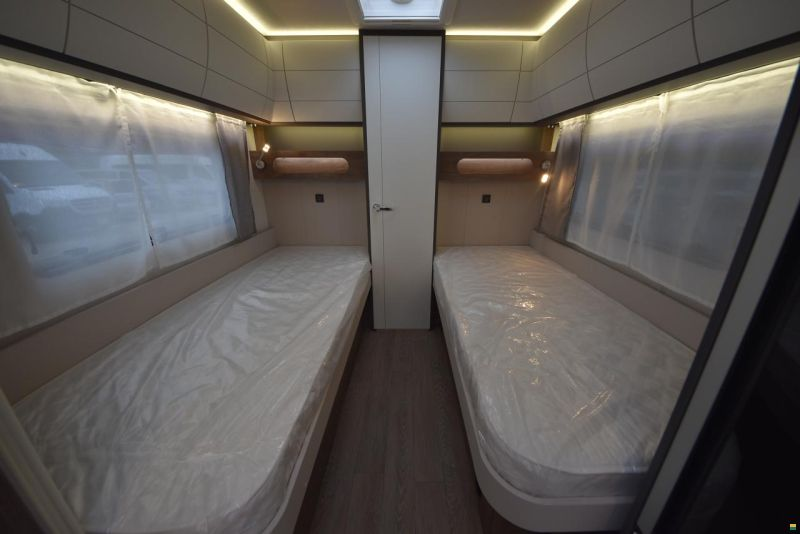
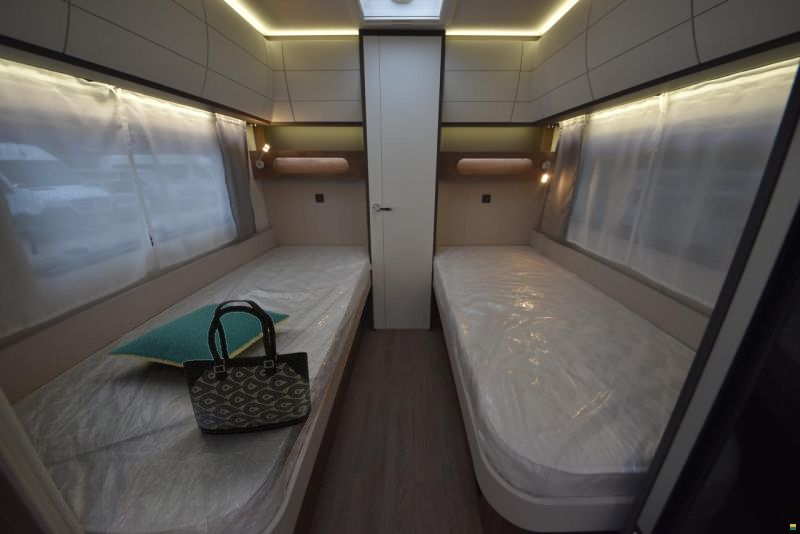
+ pillow [107,302,291,368]
+ tote bag [182,299,312,434]
